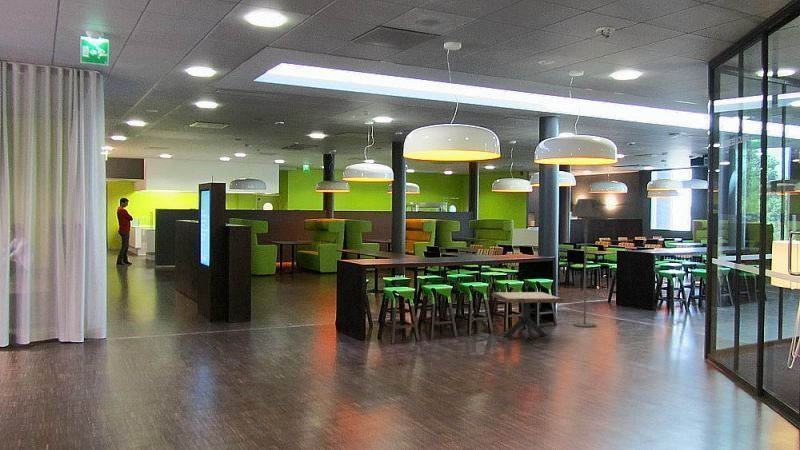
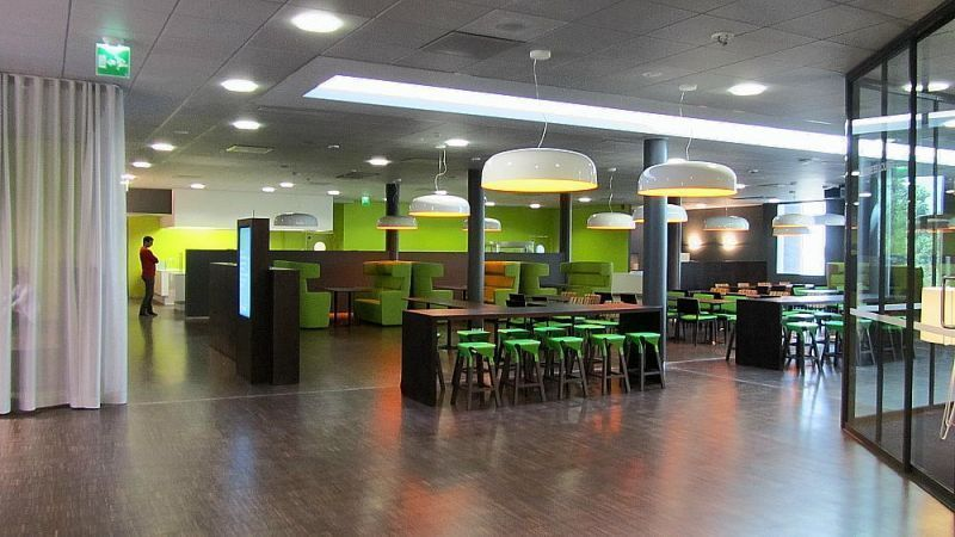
- side table [490,291,564,341]
- floor lamp [570,198,602,328]
